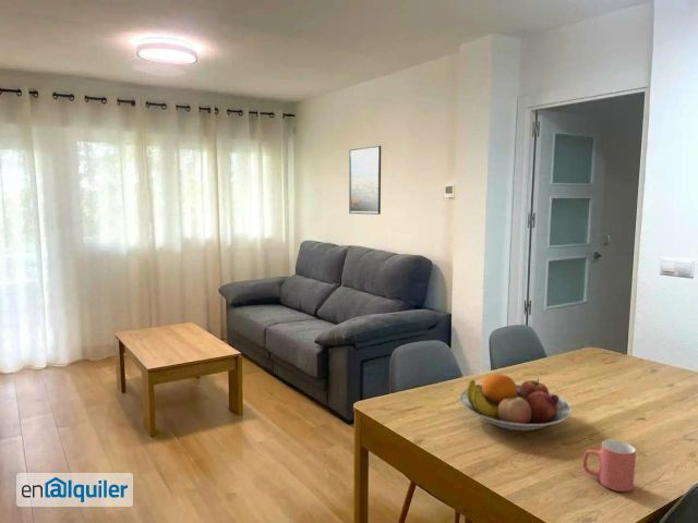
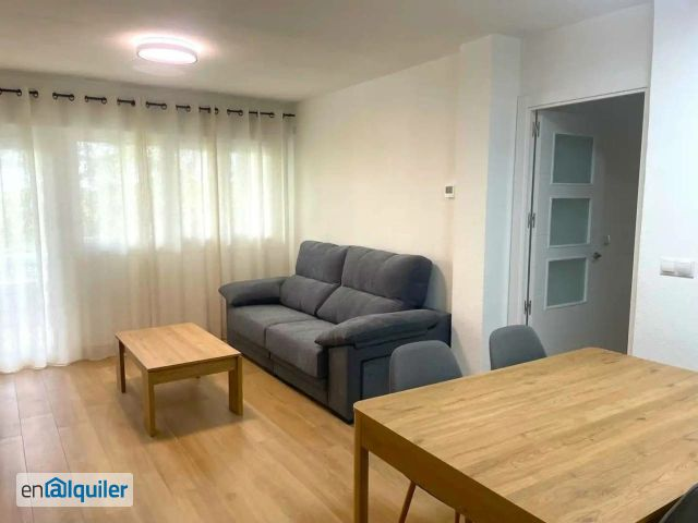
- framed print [348,145,382,216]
- fruit bowl [459,373,573,431]
- mug [581,438,637,492]
